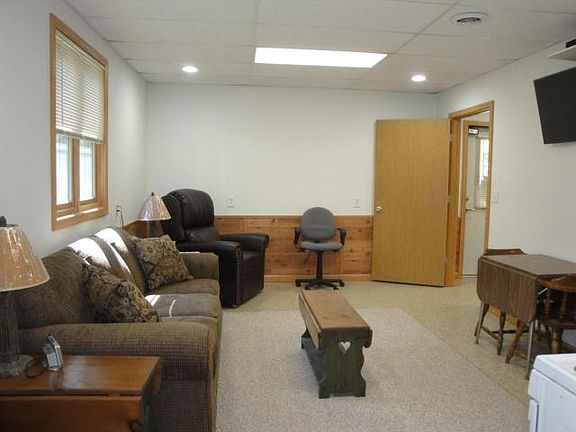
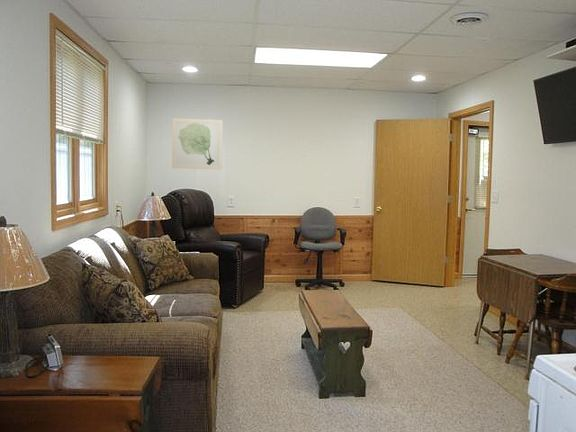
+ wall art [171,117,224,170]
